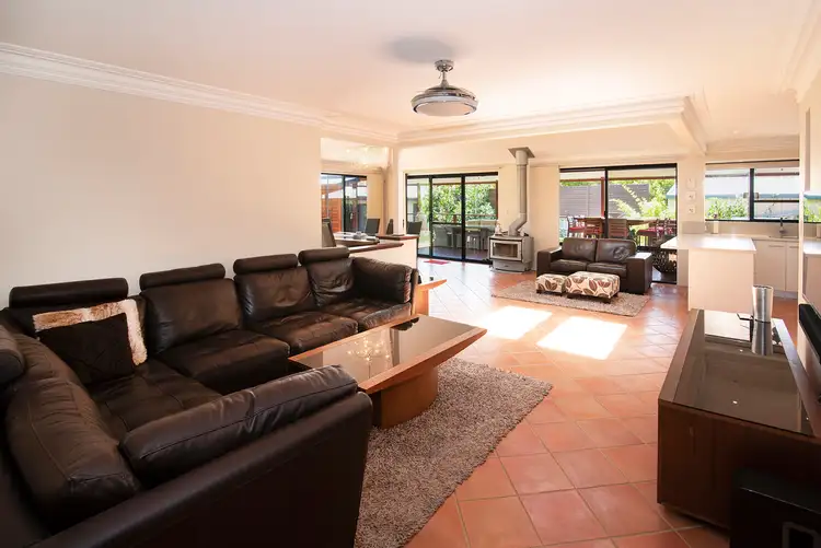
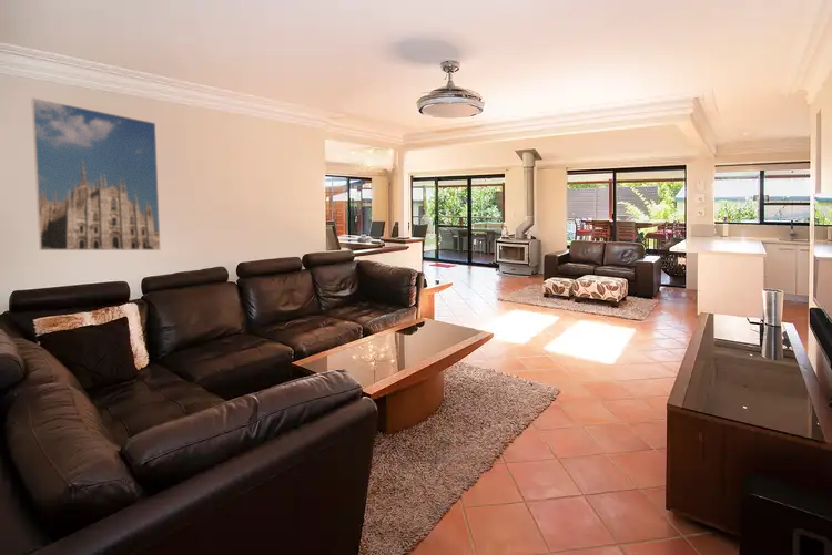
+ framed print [30,96,162,251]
